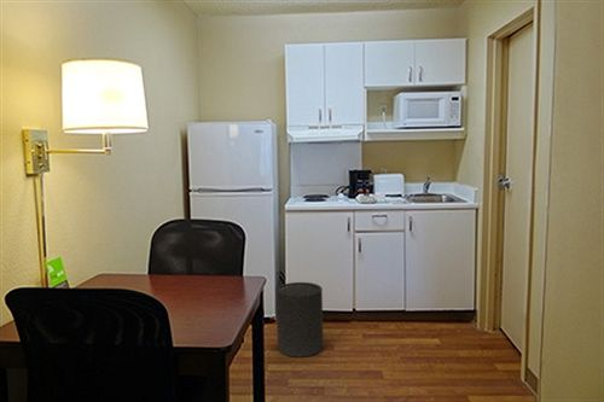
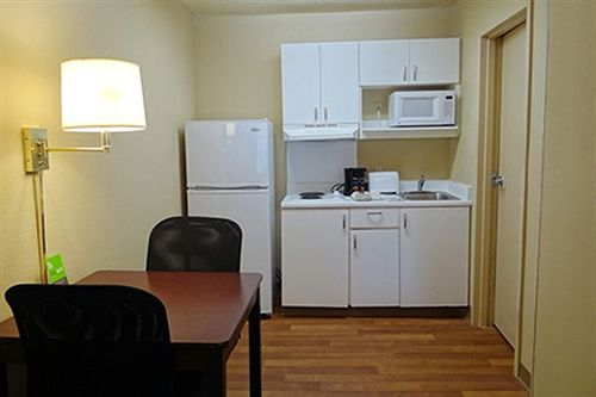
- trash can [275,281,325,359]
